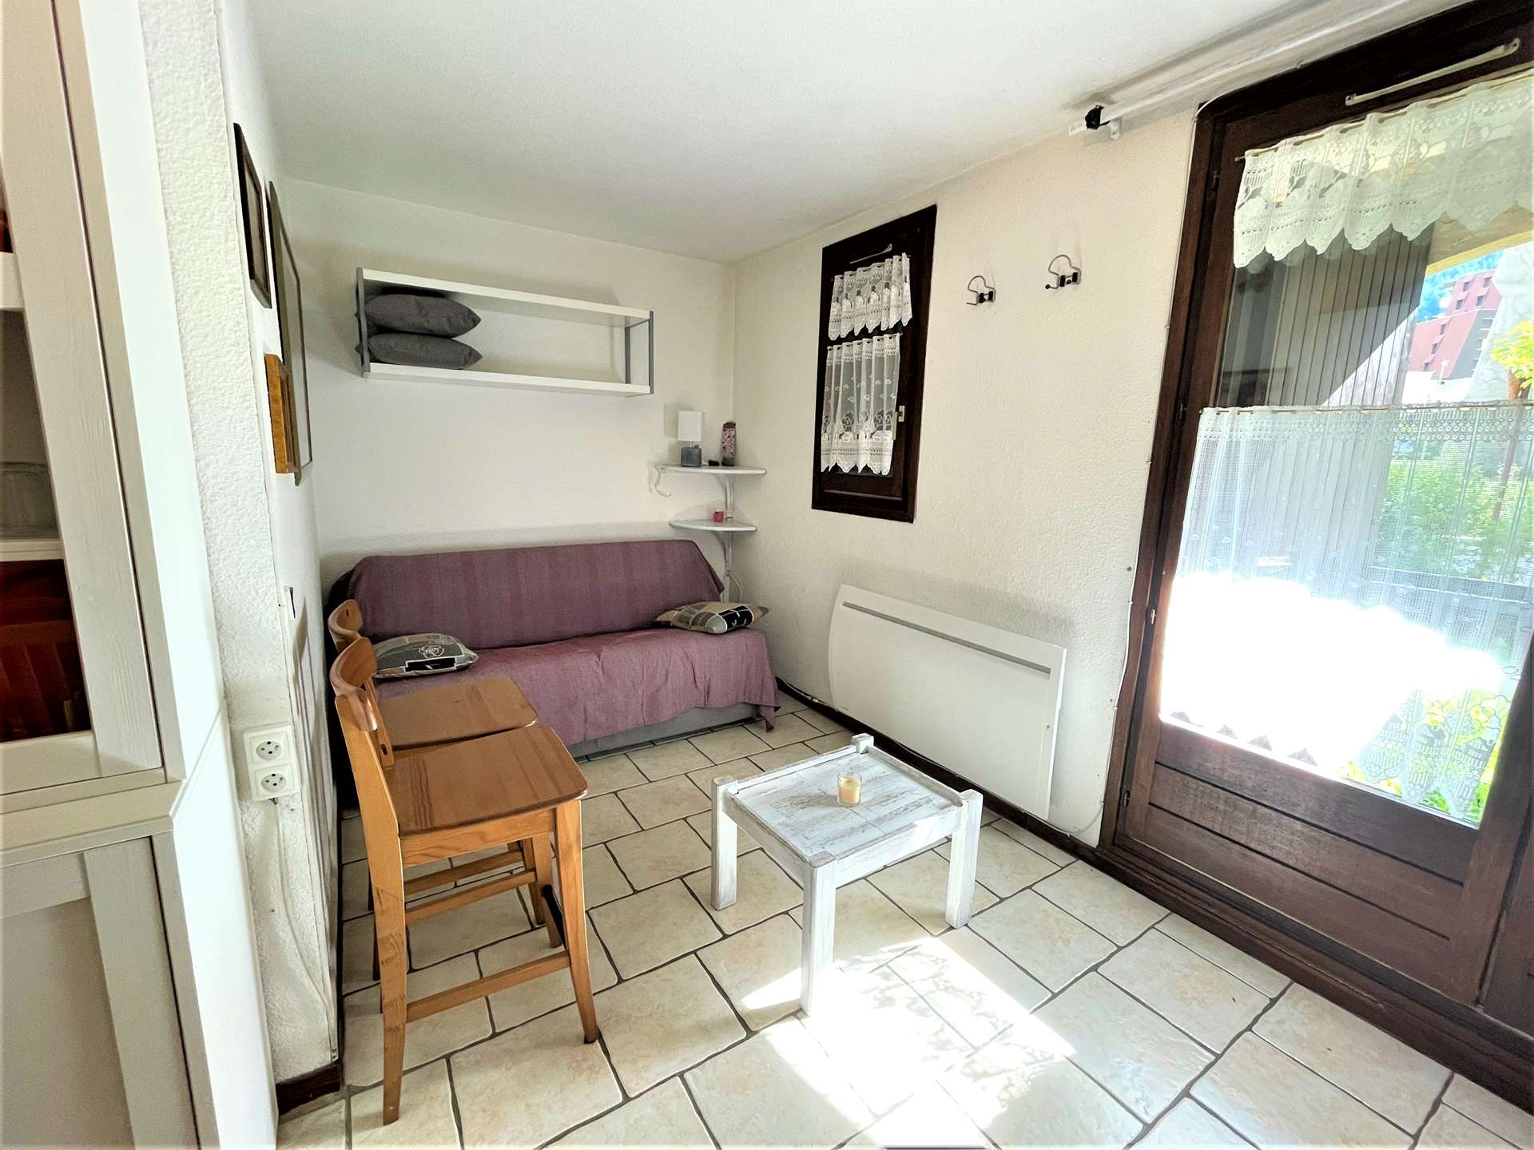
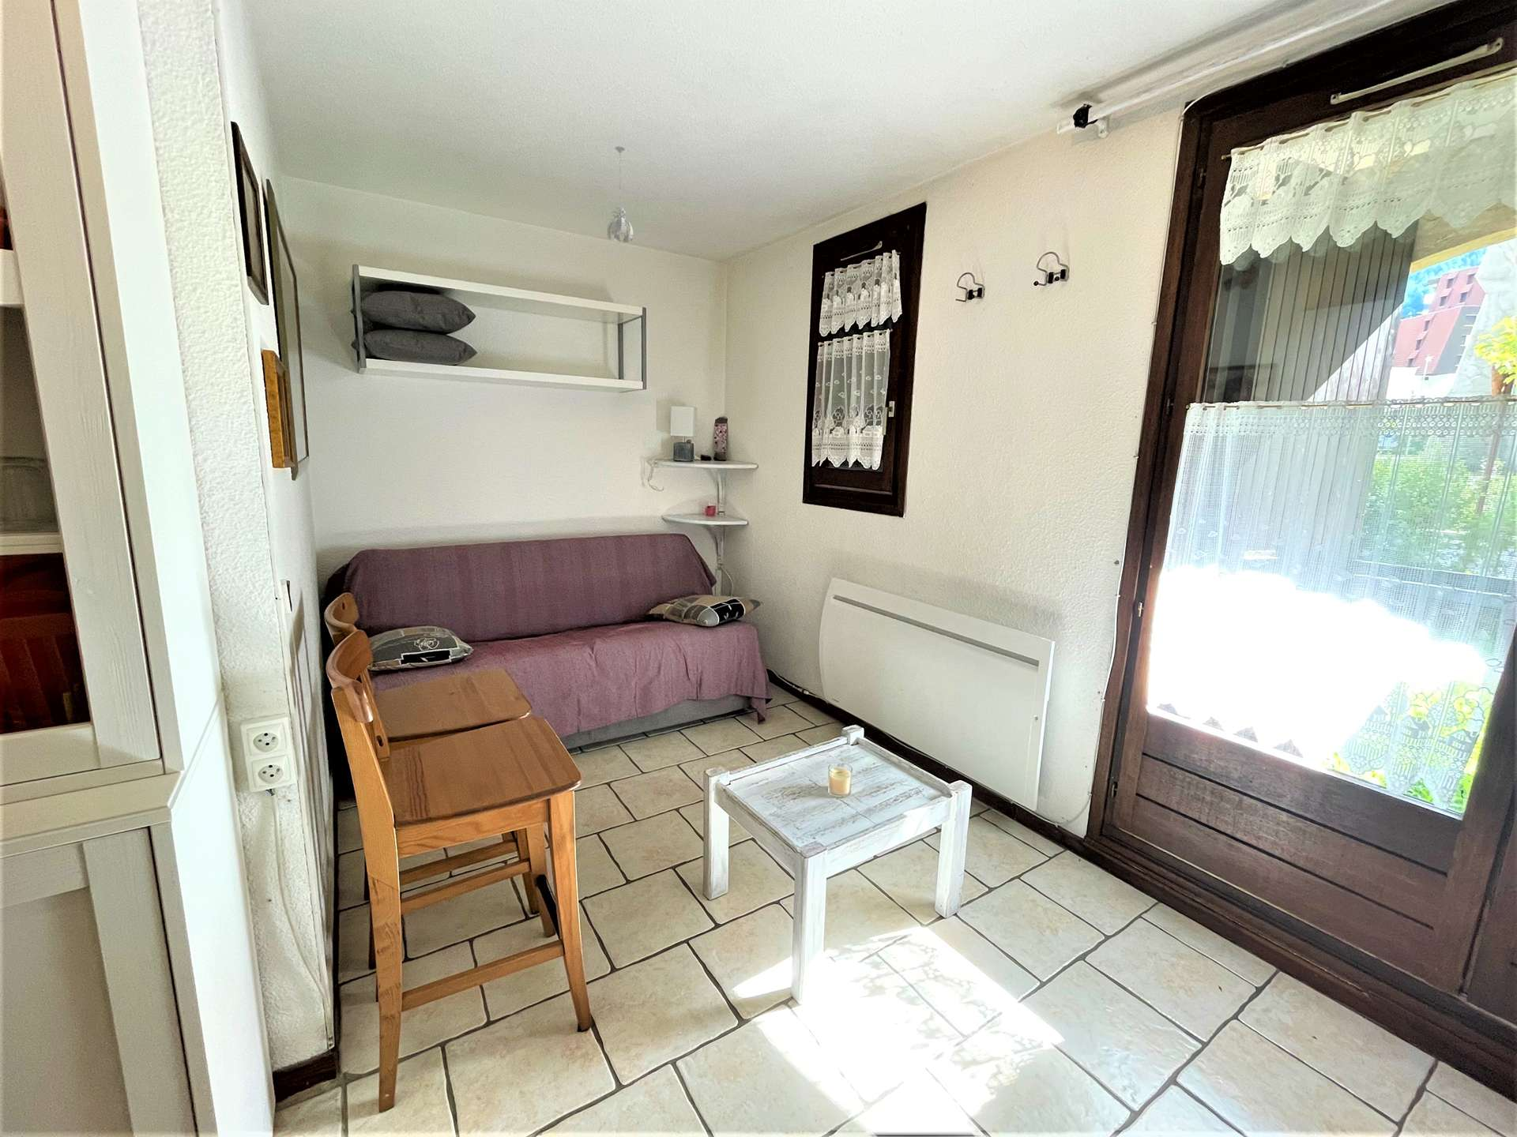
+ pendant light [606,146,634,244]
